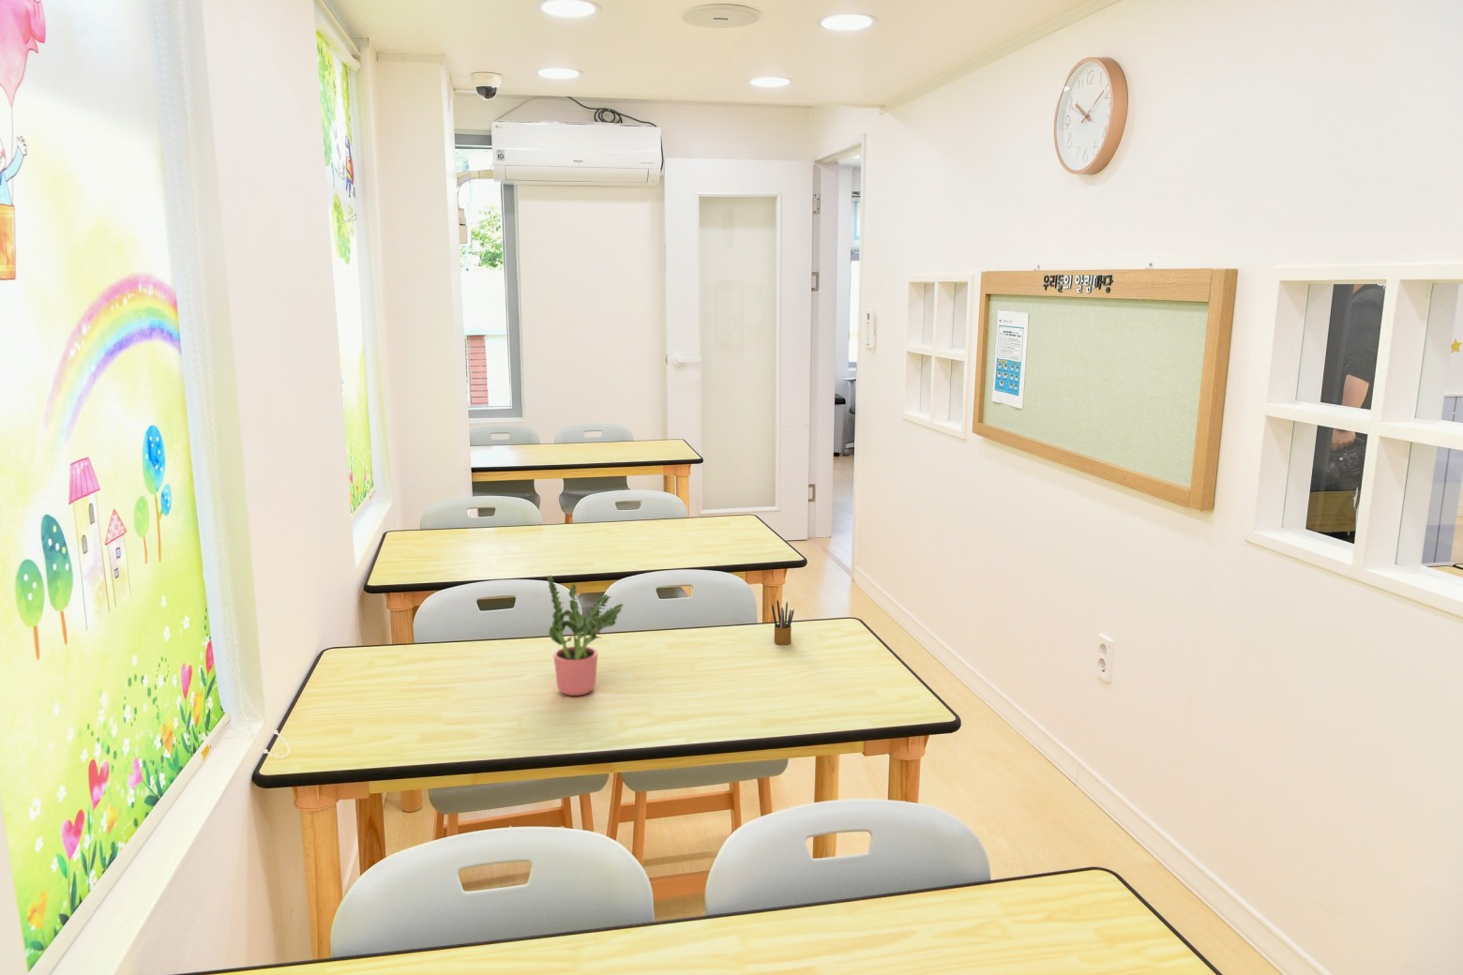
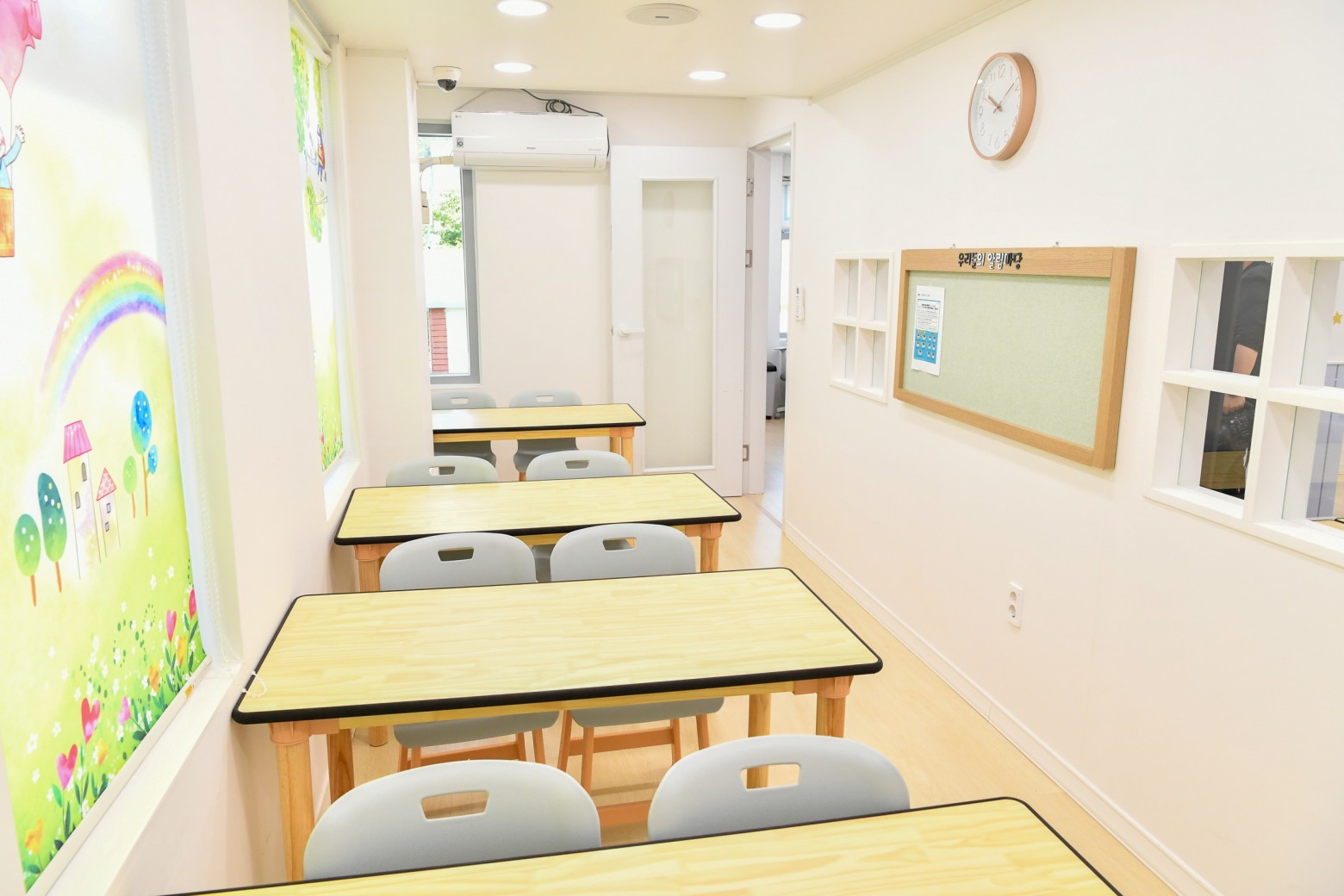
- pencil box [771,600,795,646]
- potted plant [546,575,625,696]
